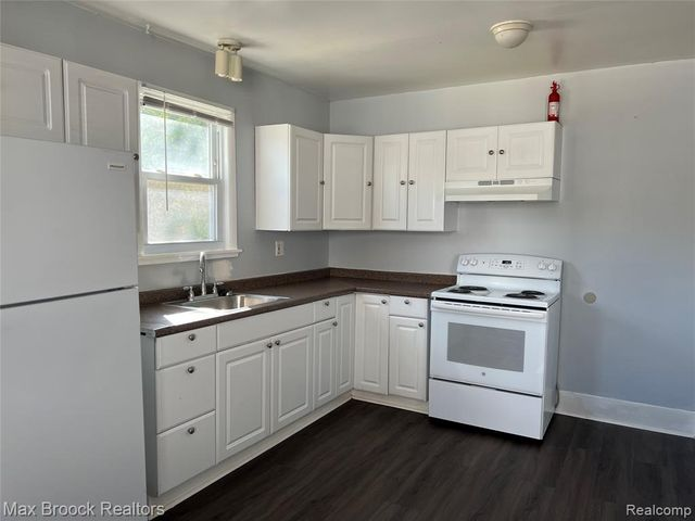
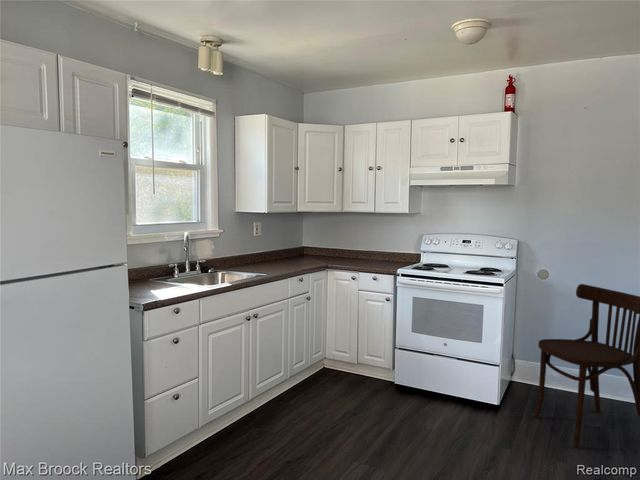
+ dining chair [532,283,640,448]
